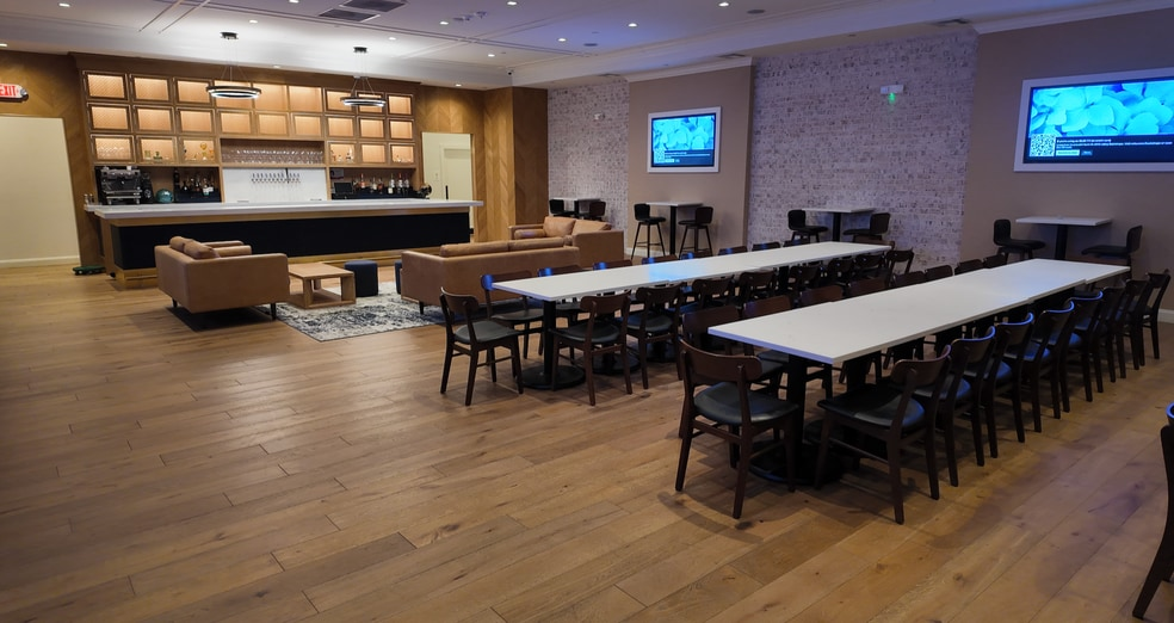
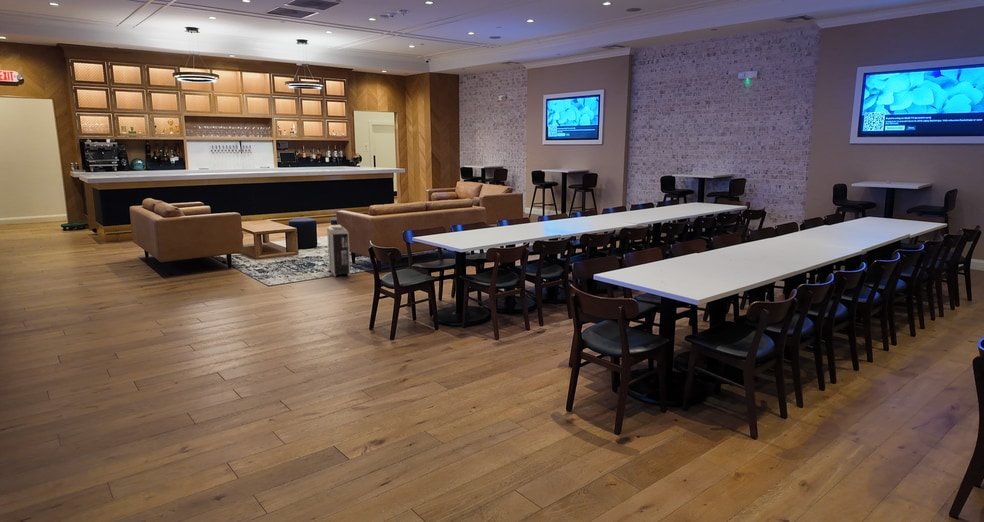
+ air purifier [326,224,351,277]
